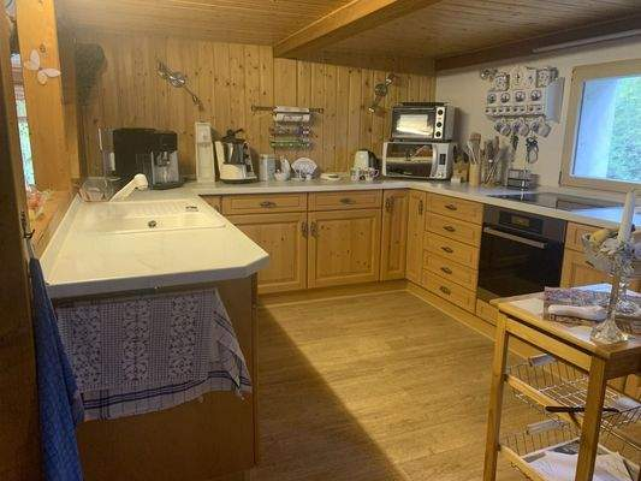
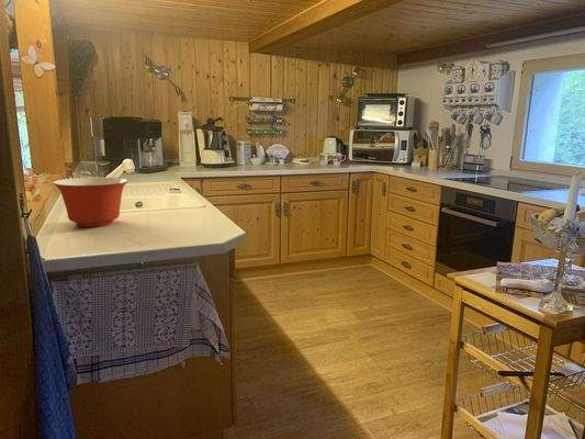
+ mixing bowl [53,177,128,228]
